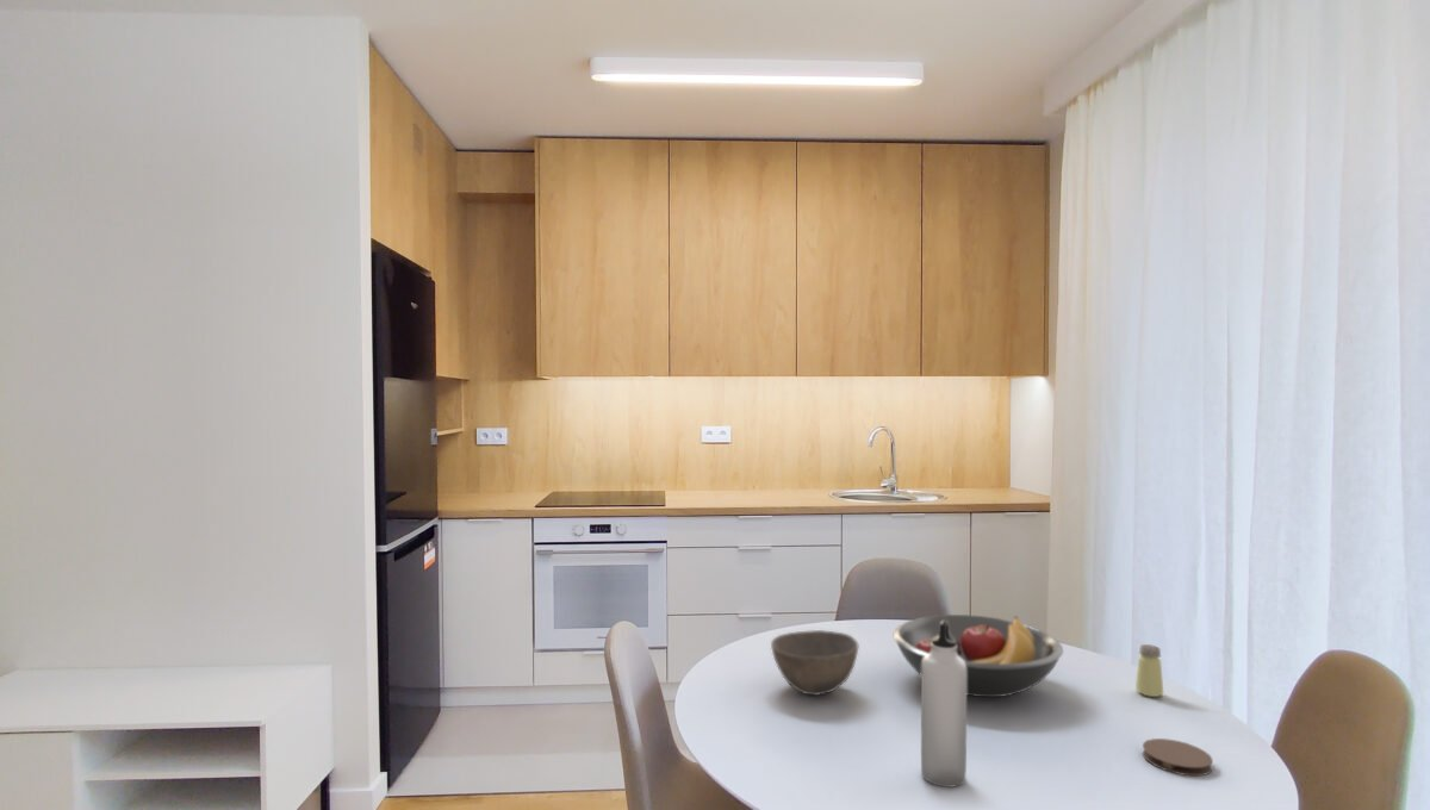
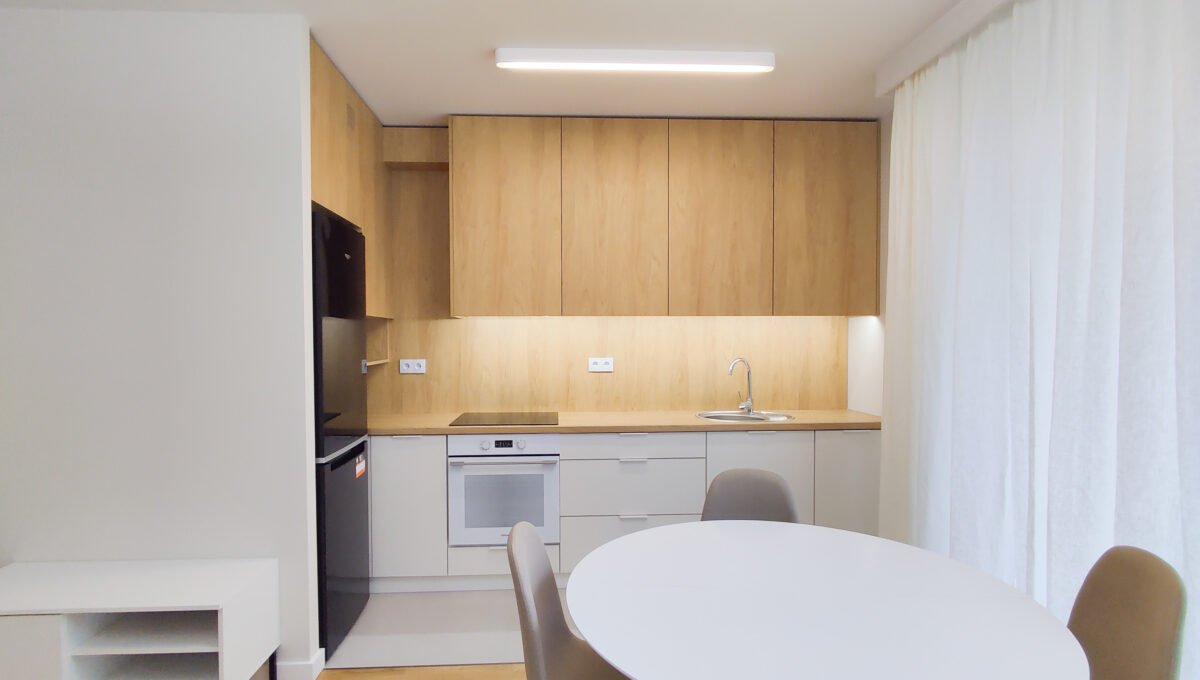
- fruit bowl [893,613,1064,698]
- water bottle [920,621,968,789]
- bowl [770,629,859,697]
- coaster [1142,737,1213,777]
- saltshaker [1134,643,1164,698]
